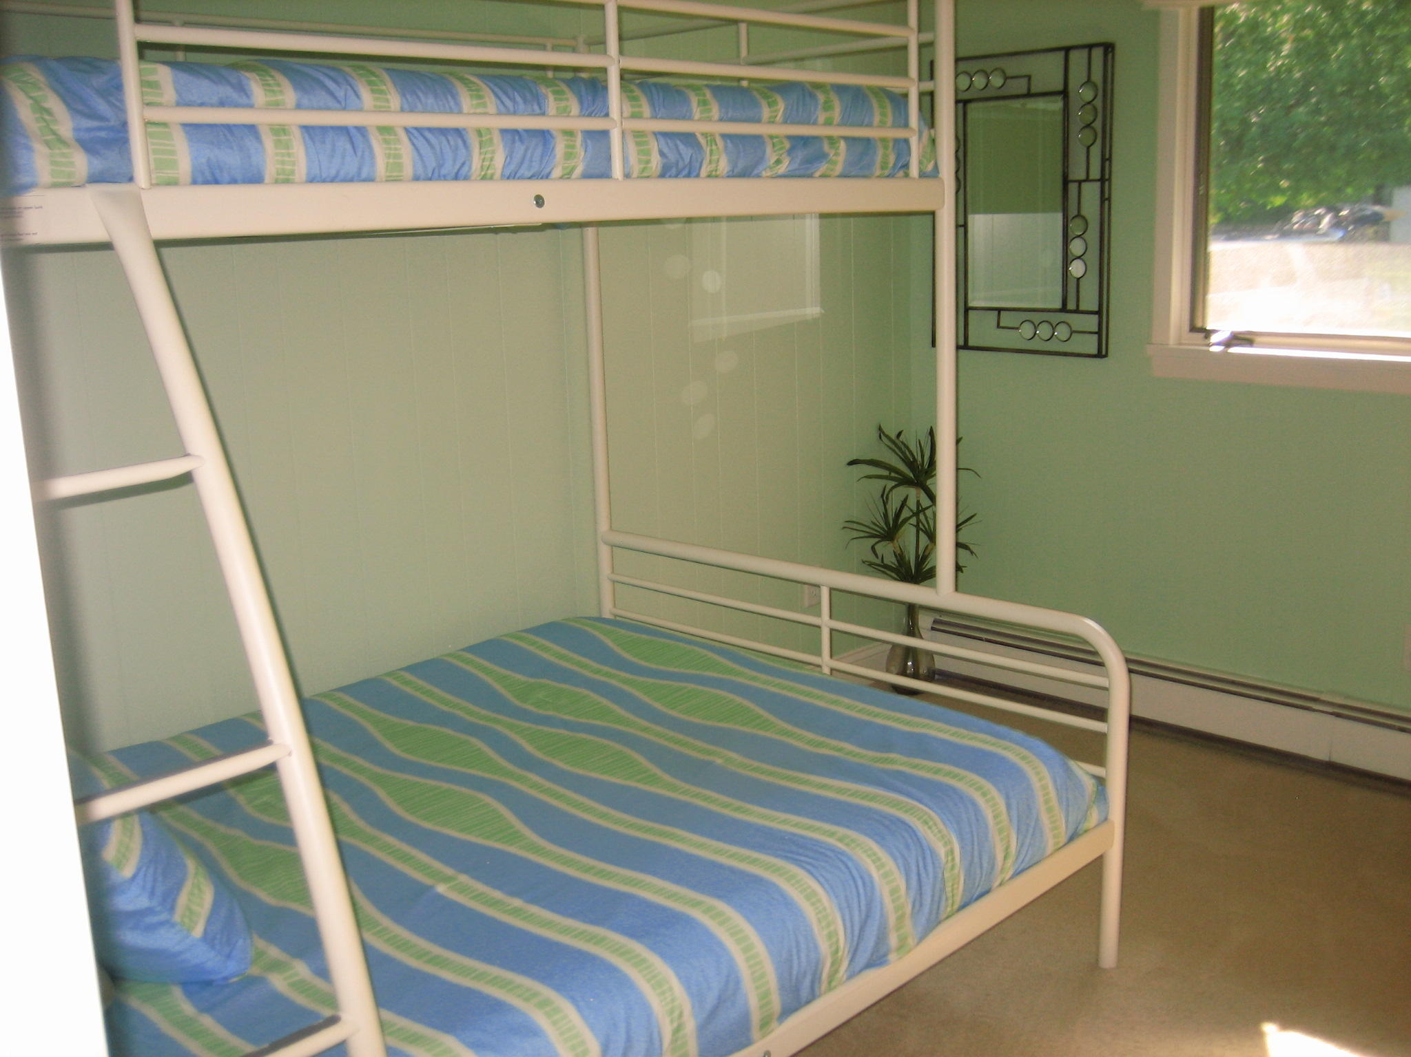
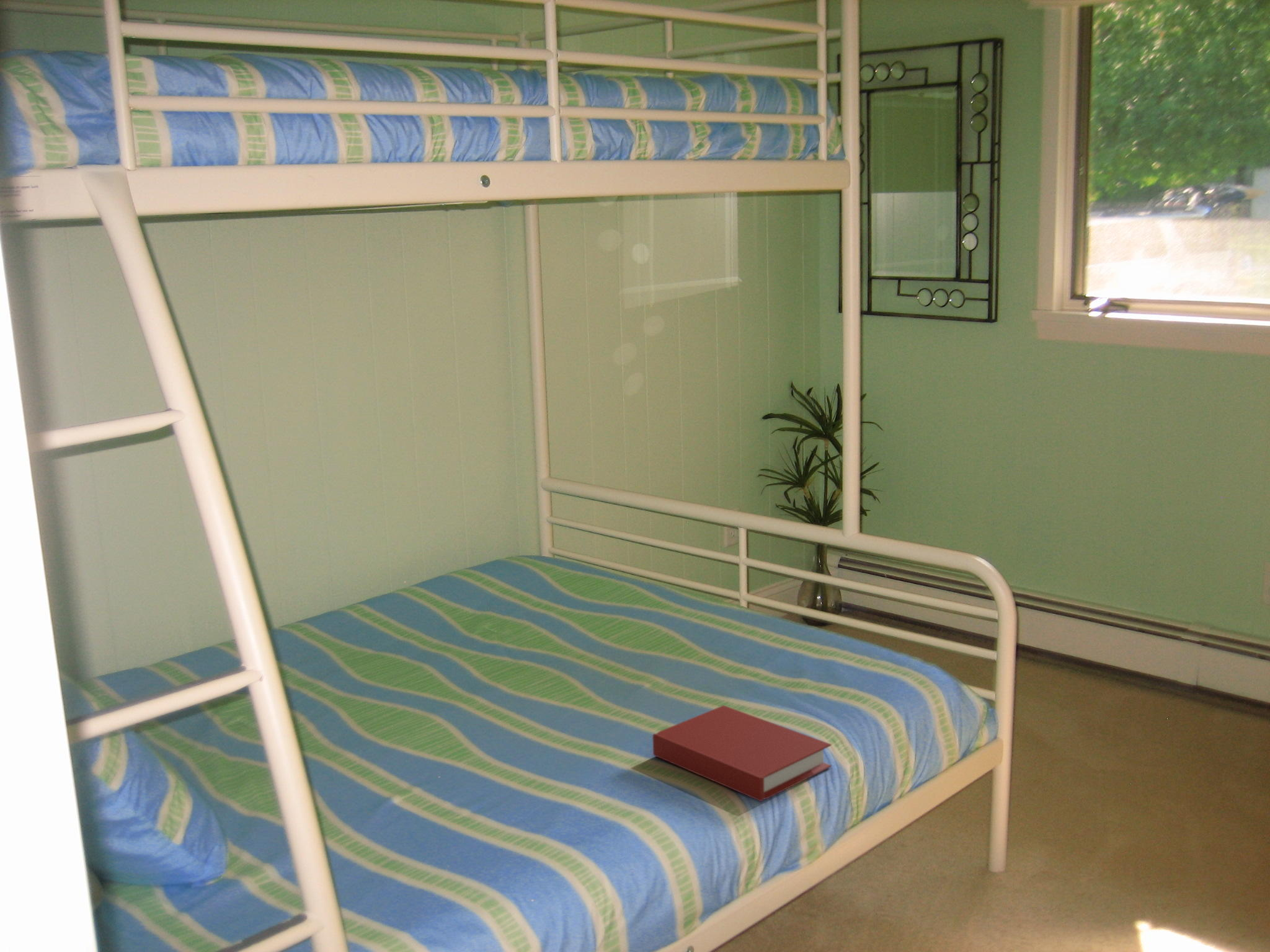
+ book [652,705,832,803]
